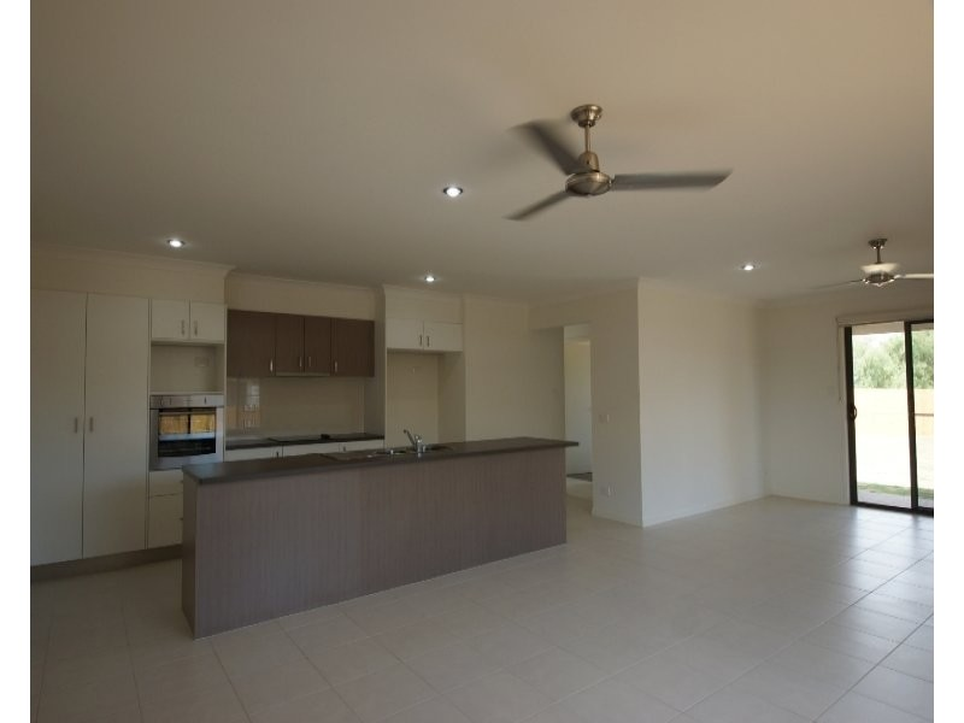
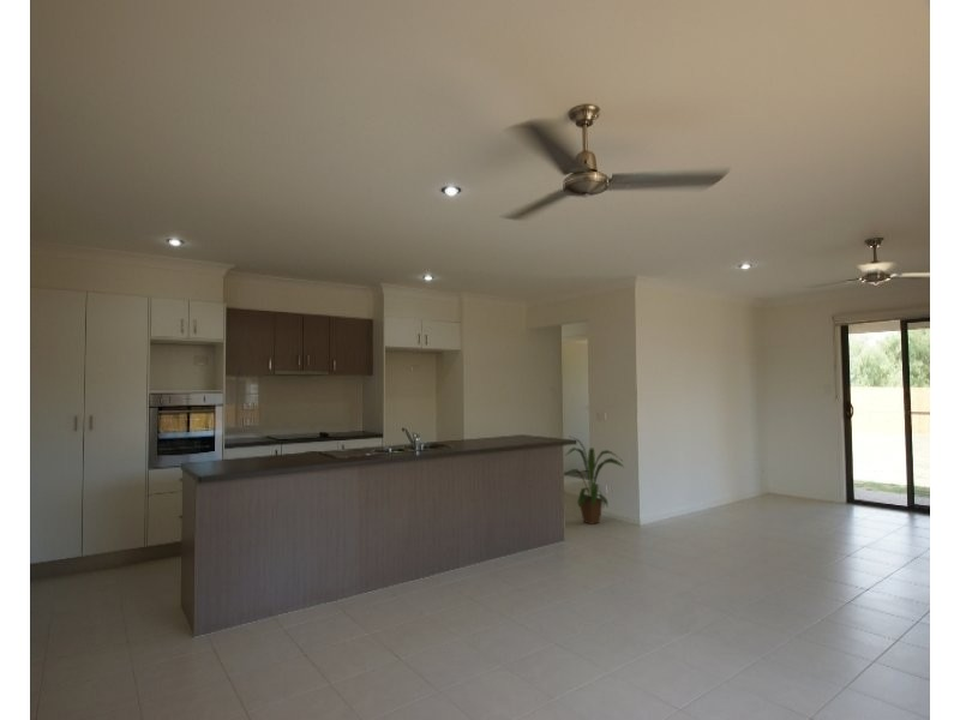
+ house plant [563,436,625,526]
